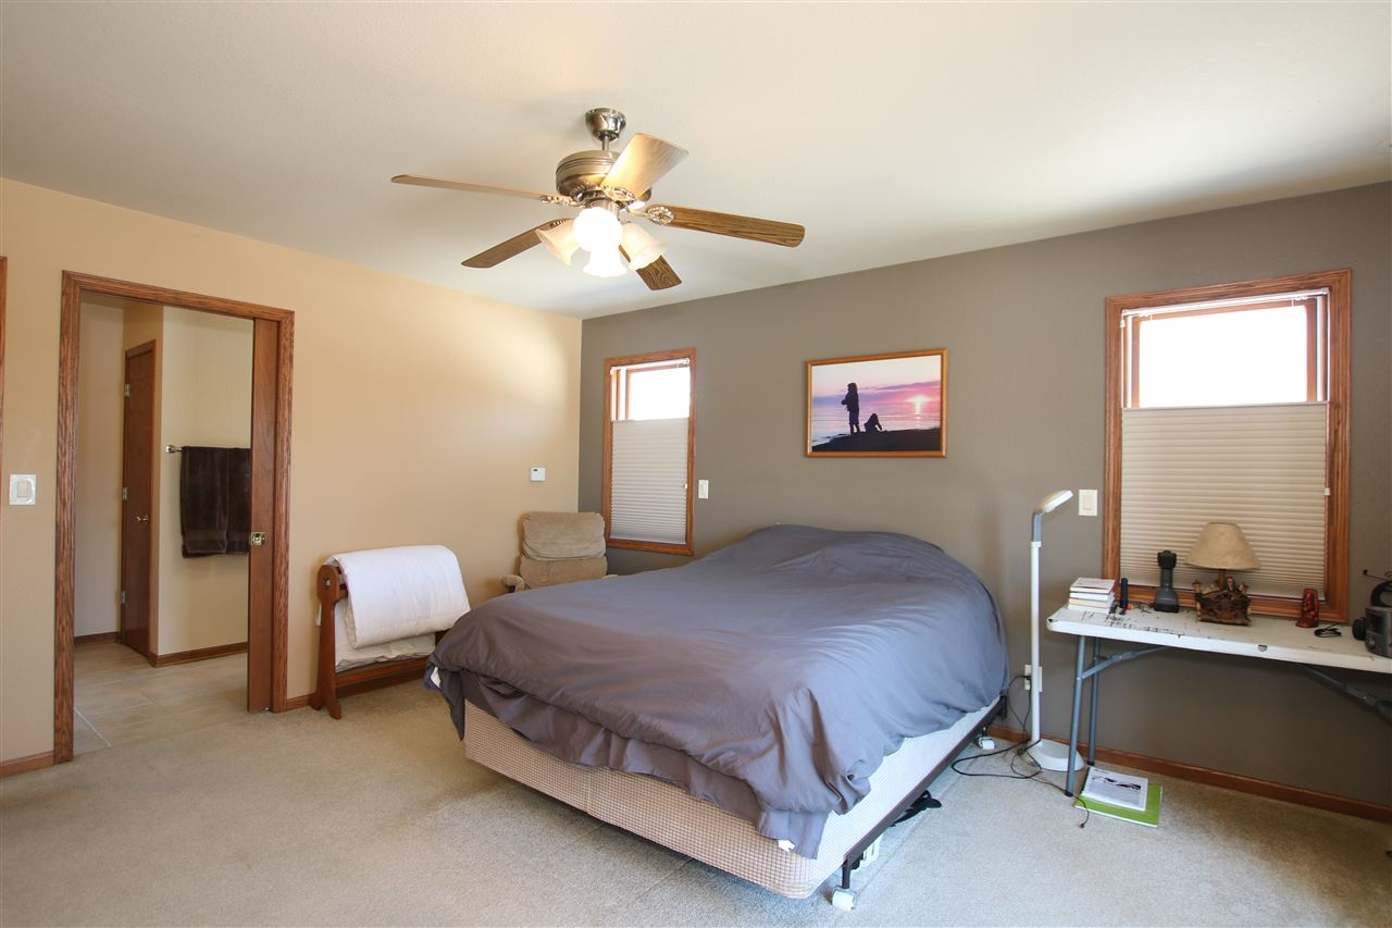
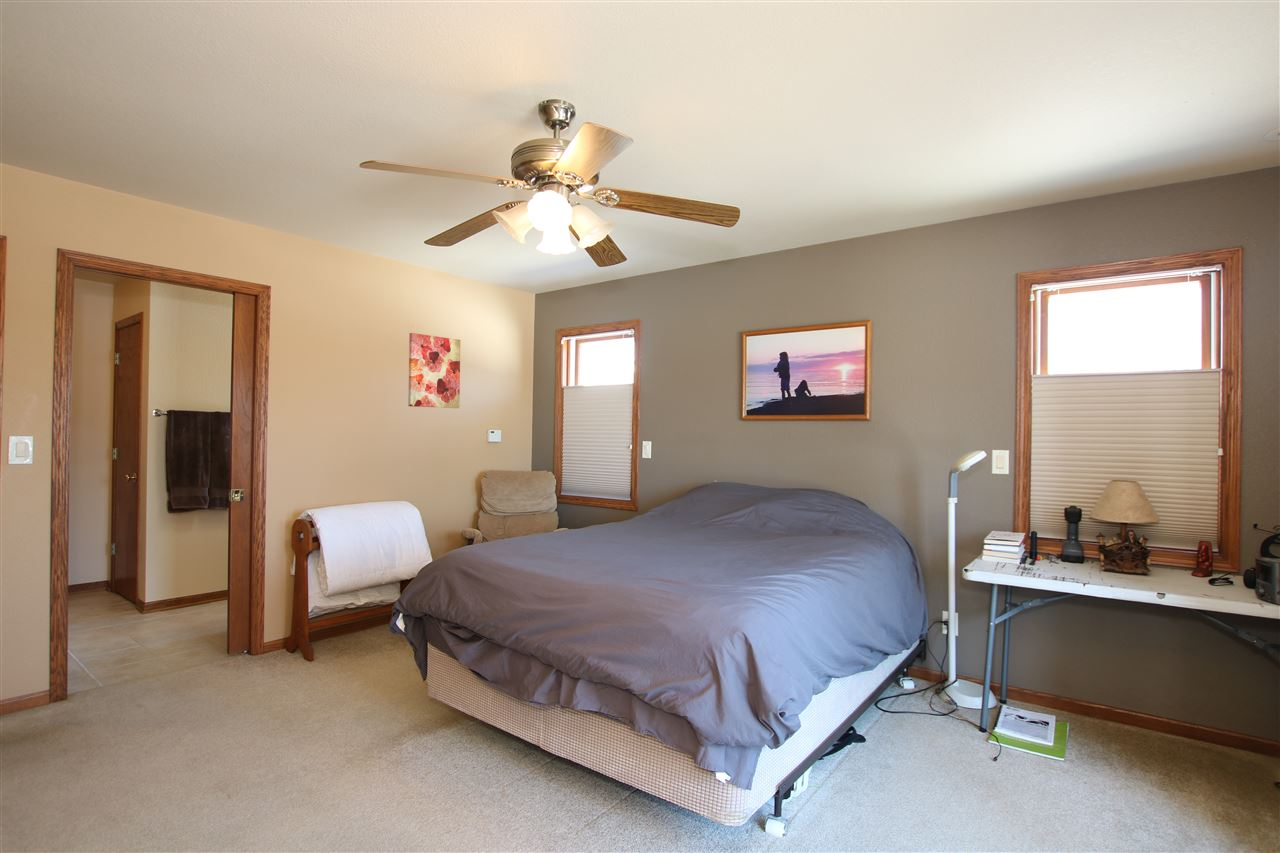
+ wall art [407,332,461,409]
